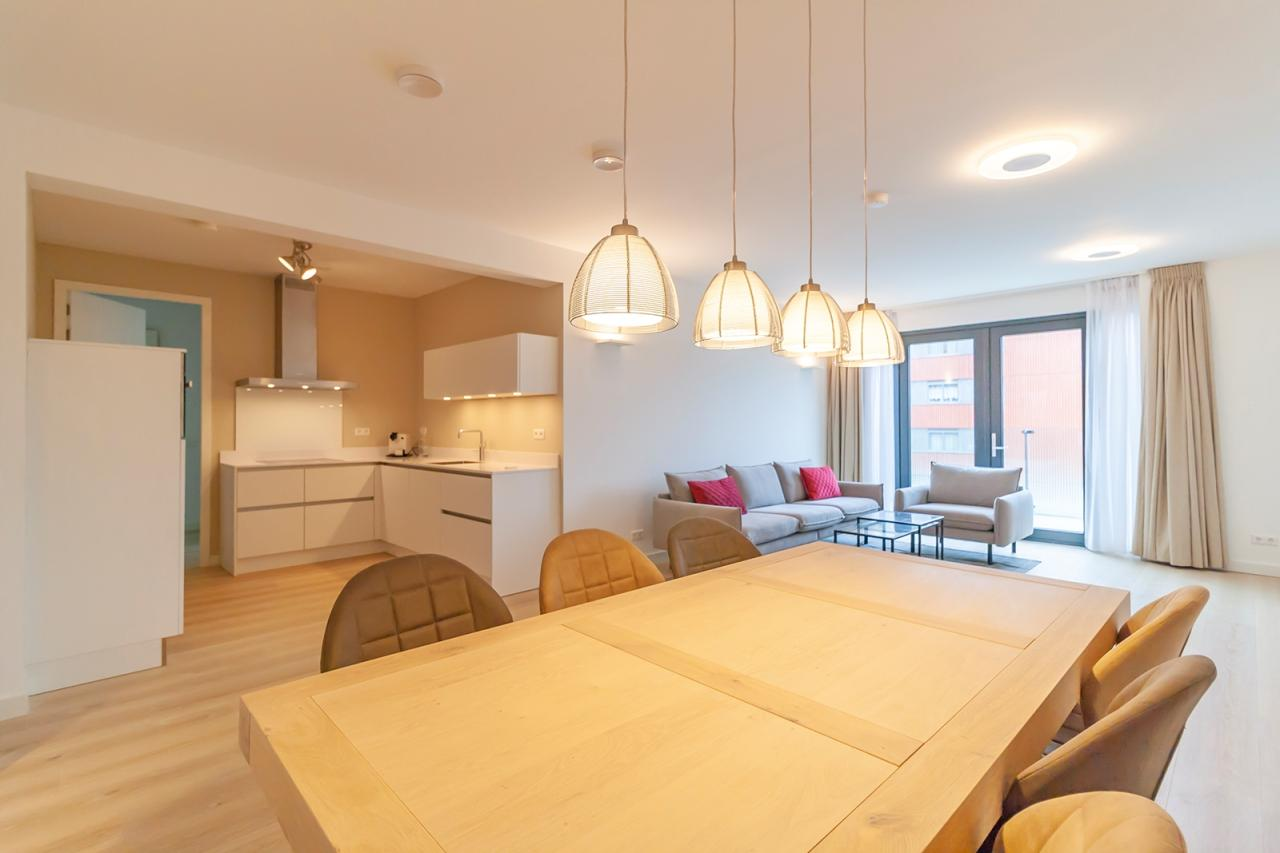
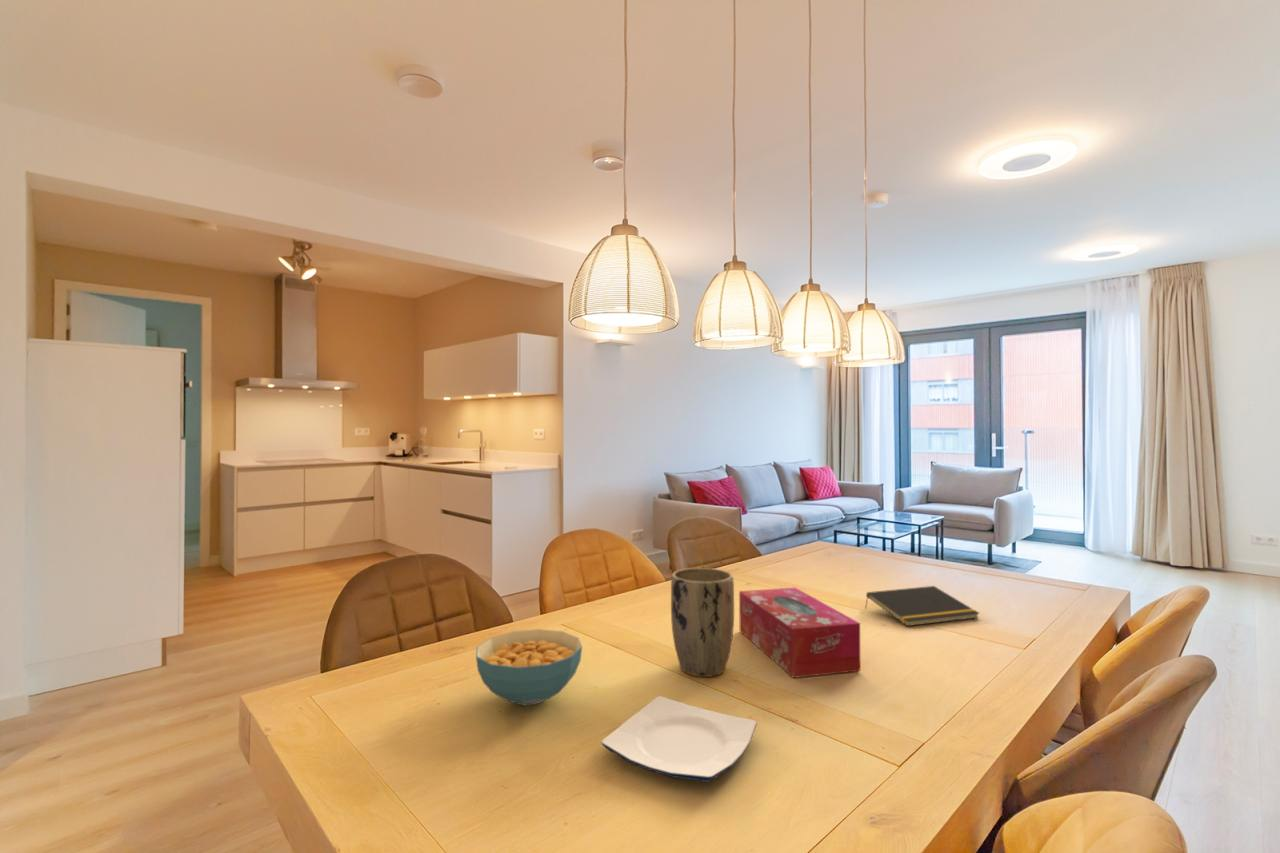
+ plate [601,695,758,783]
+ tissue box [738,587,861,679]
+ cereal bowl [475,628,583,707]
+ notepad [864,585,980,627]
+ plant pot [670,567,735,678]
